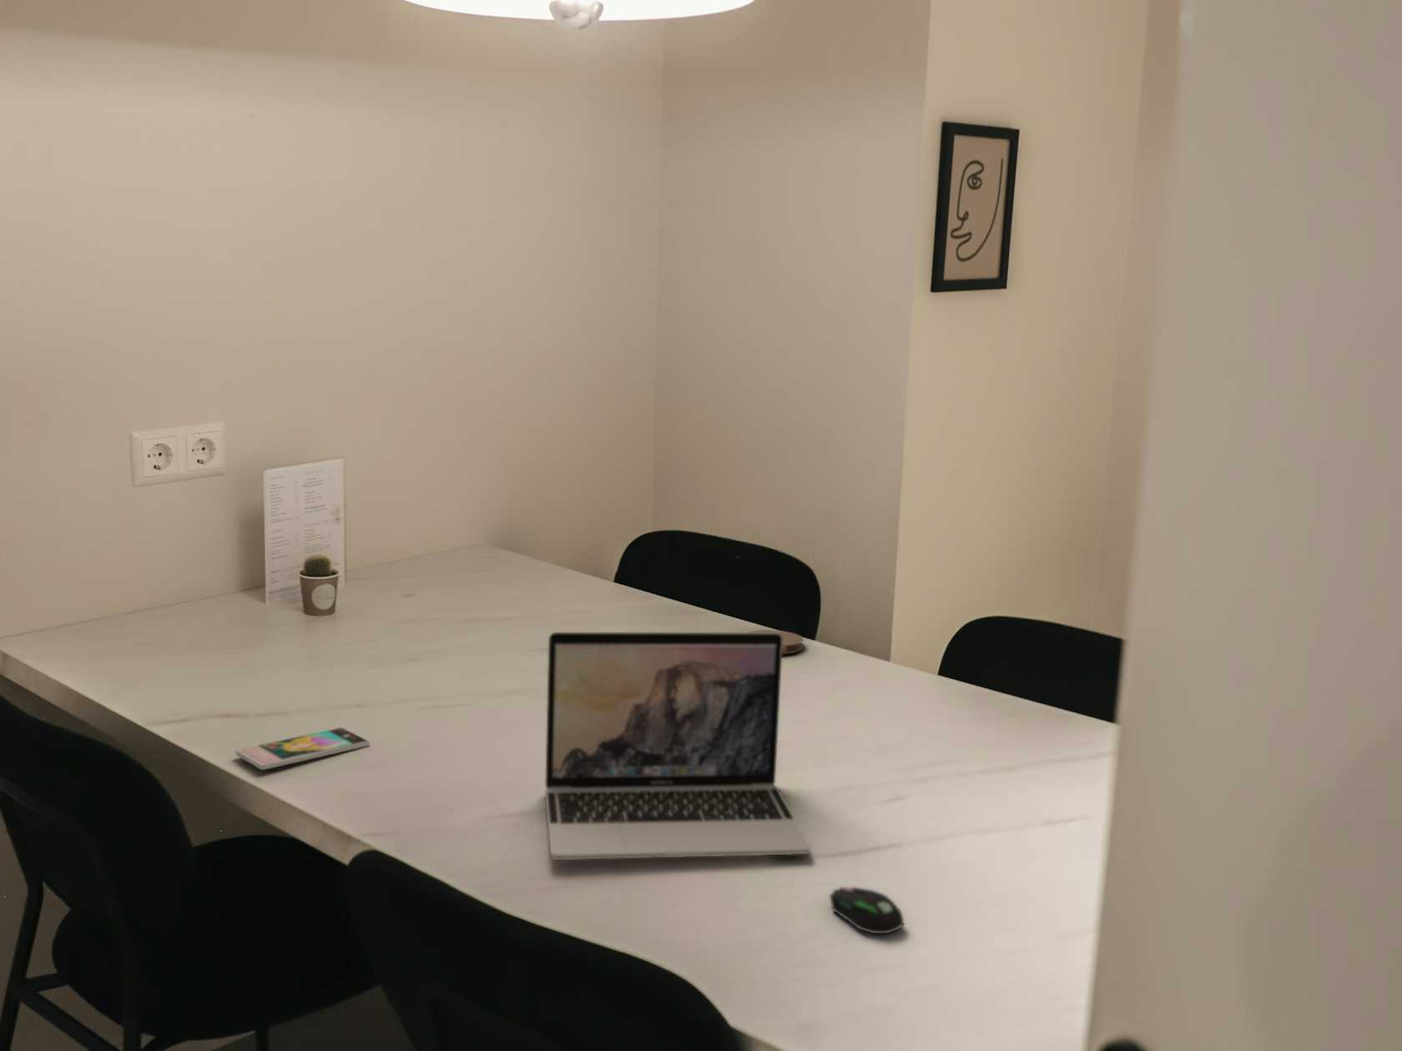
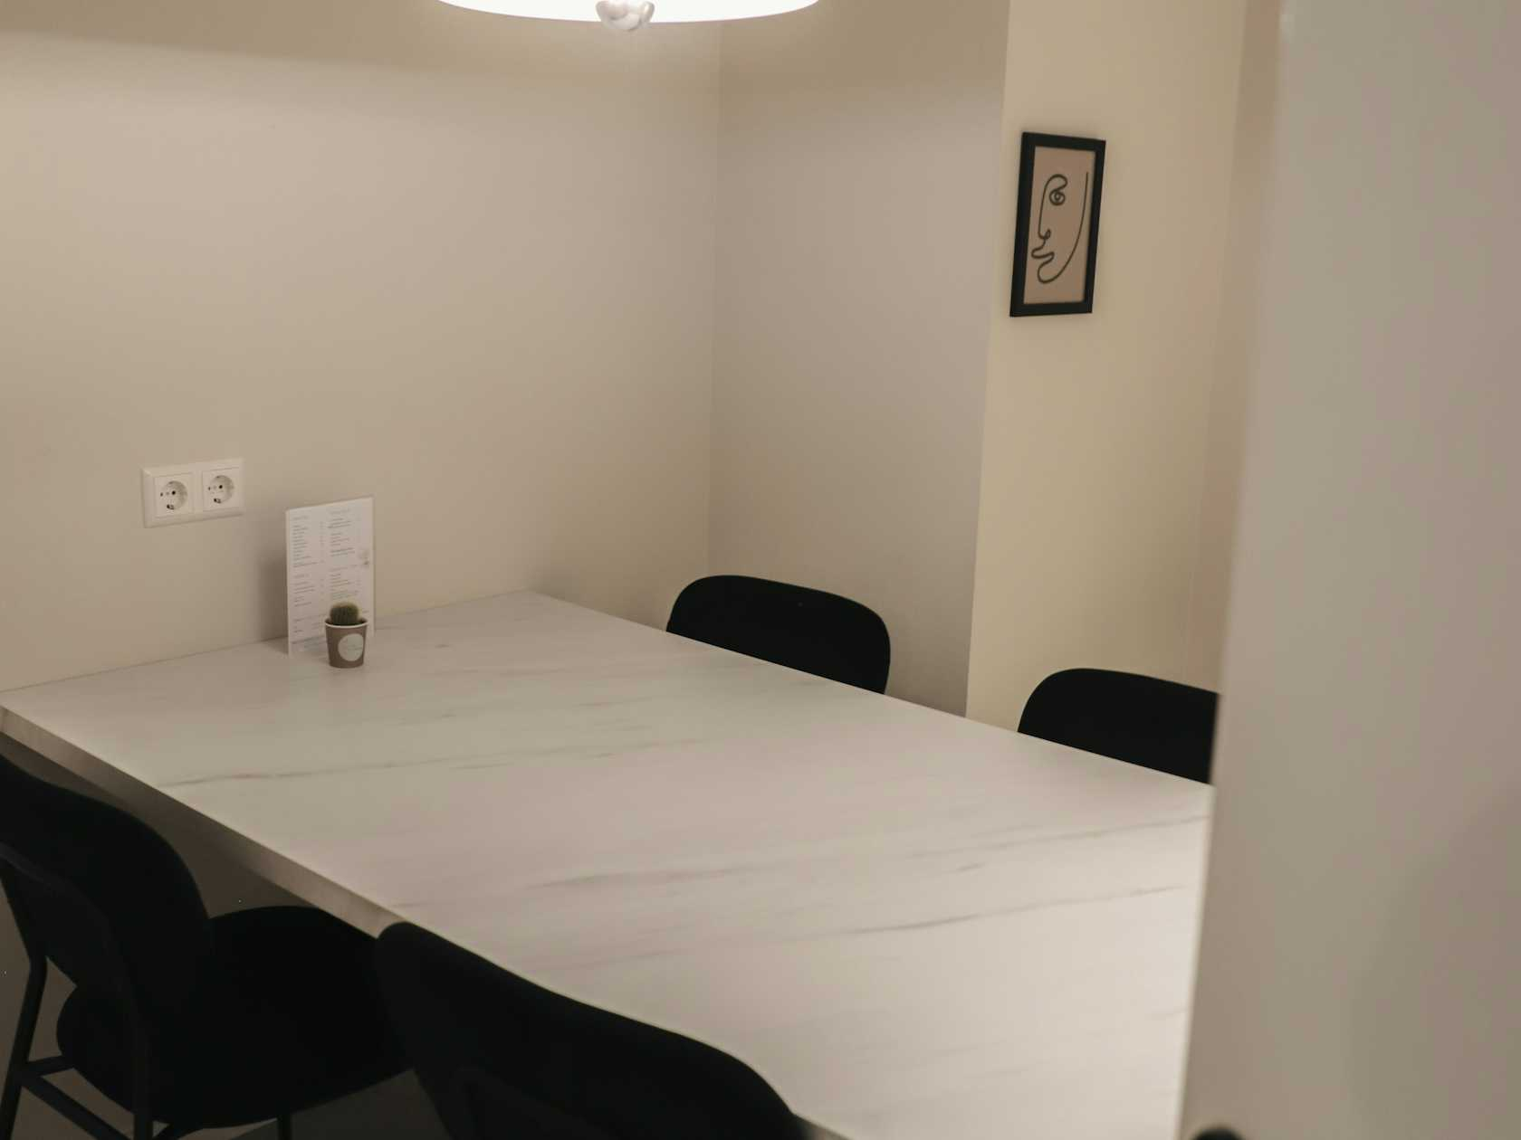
- coaster [747,629,805,655]
- laptop [544,631,811,861]
- smartphone [235,726,371,771]
- mouse [829,885,904,934]
